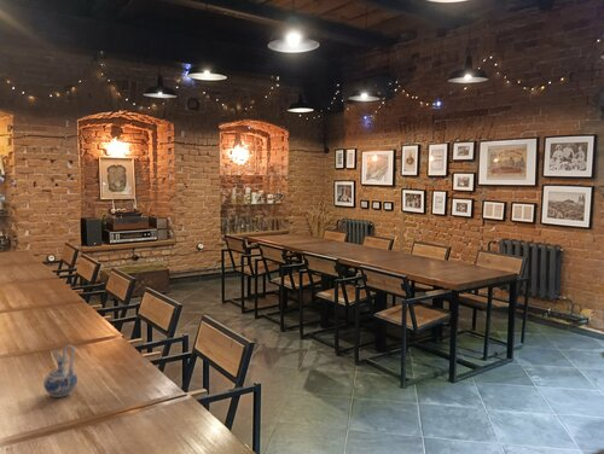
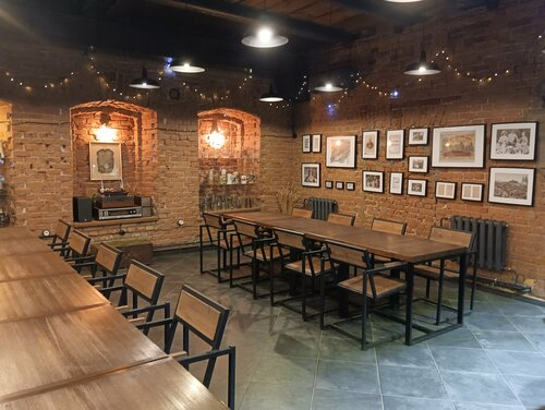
- ceramic pitcher [42,344,79,398]
